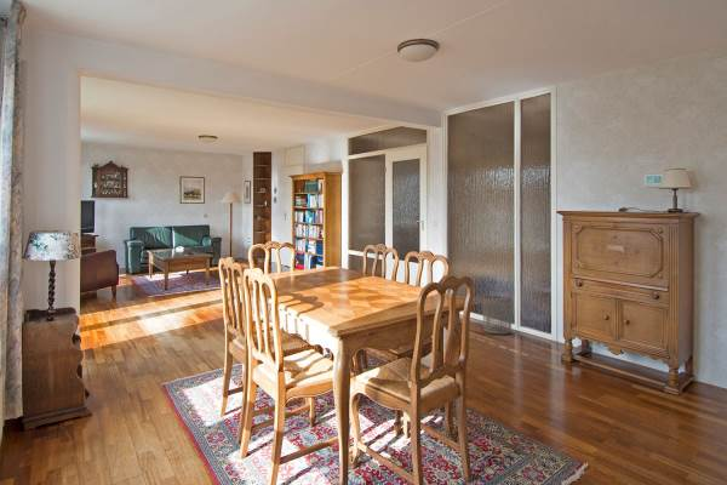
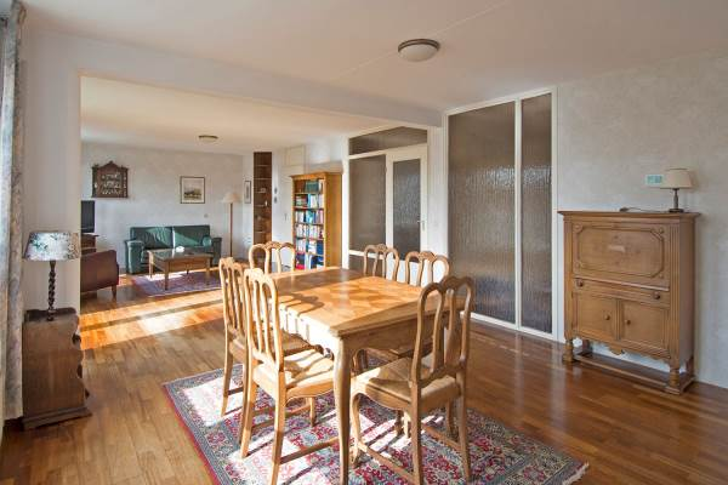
- waste bin [481,295,514,335]
